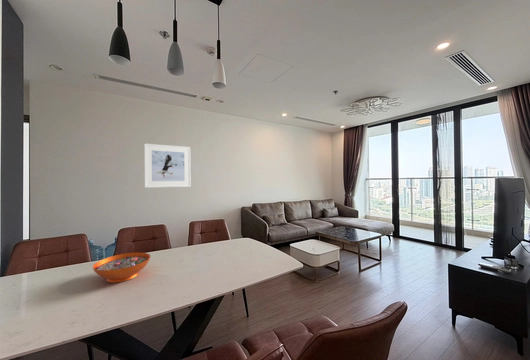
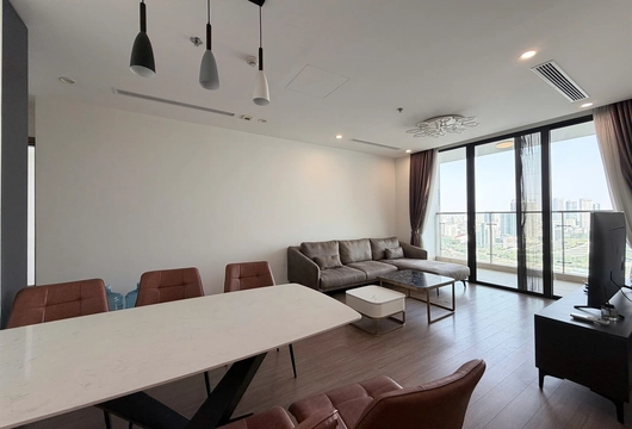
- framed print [143,143,192,189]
- decorative bowl [92,251,151,284]
